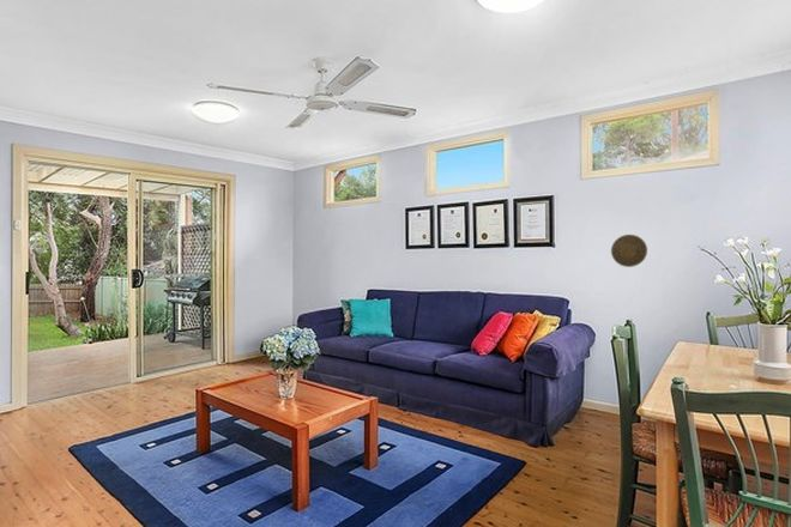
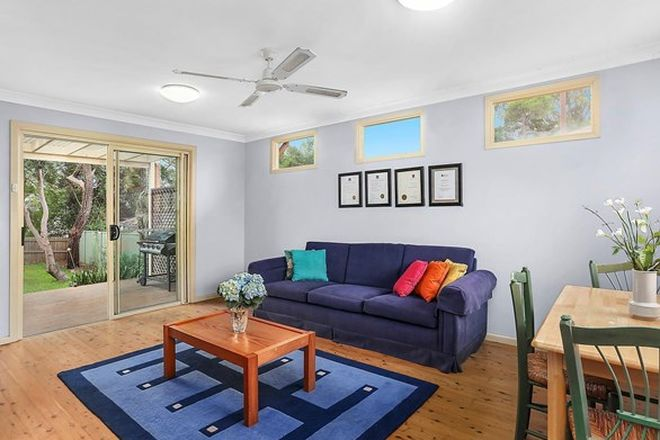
- decorative plate [610,234,648,268]
